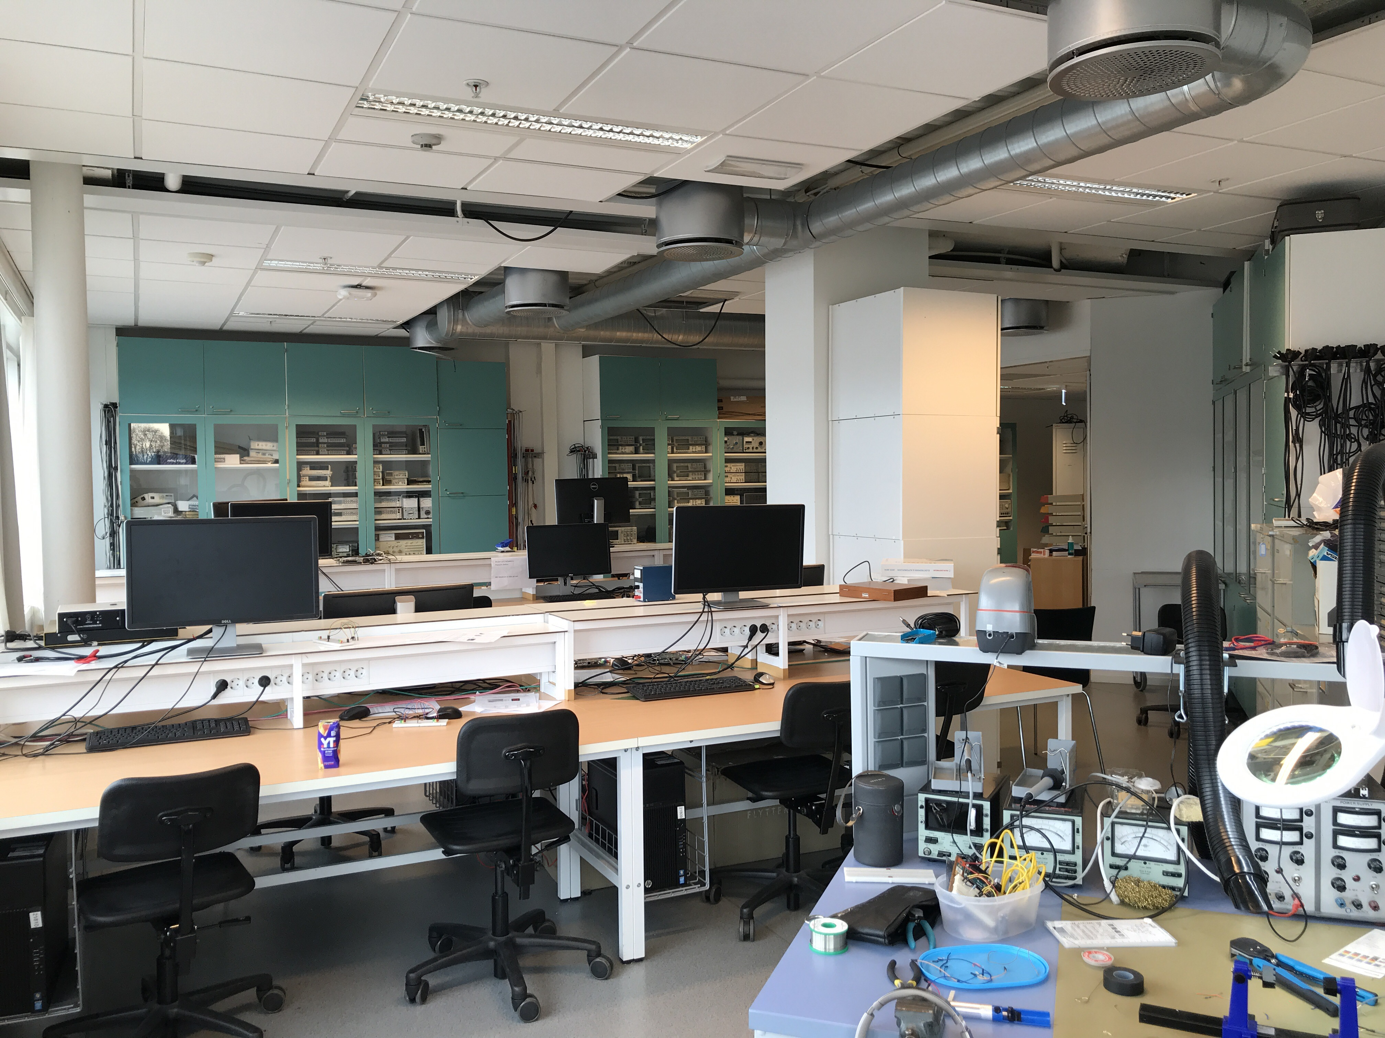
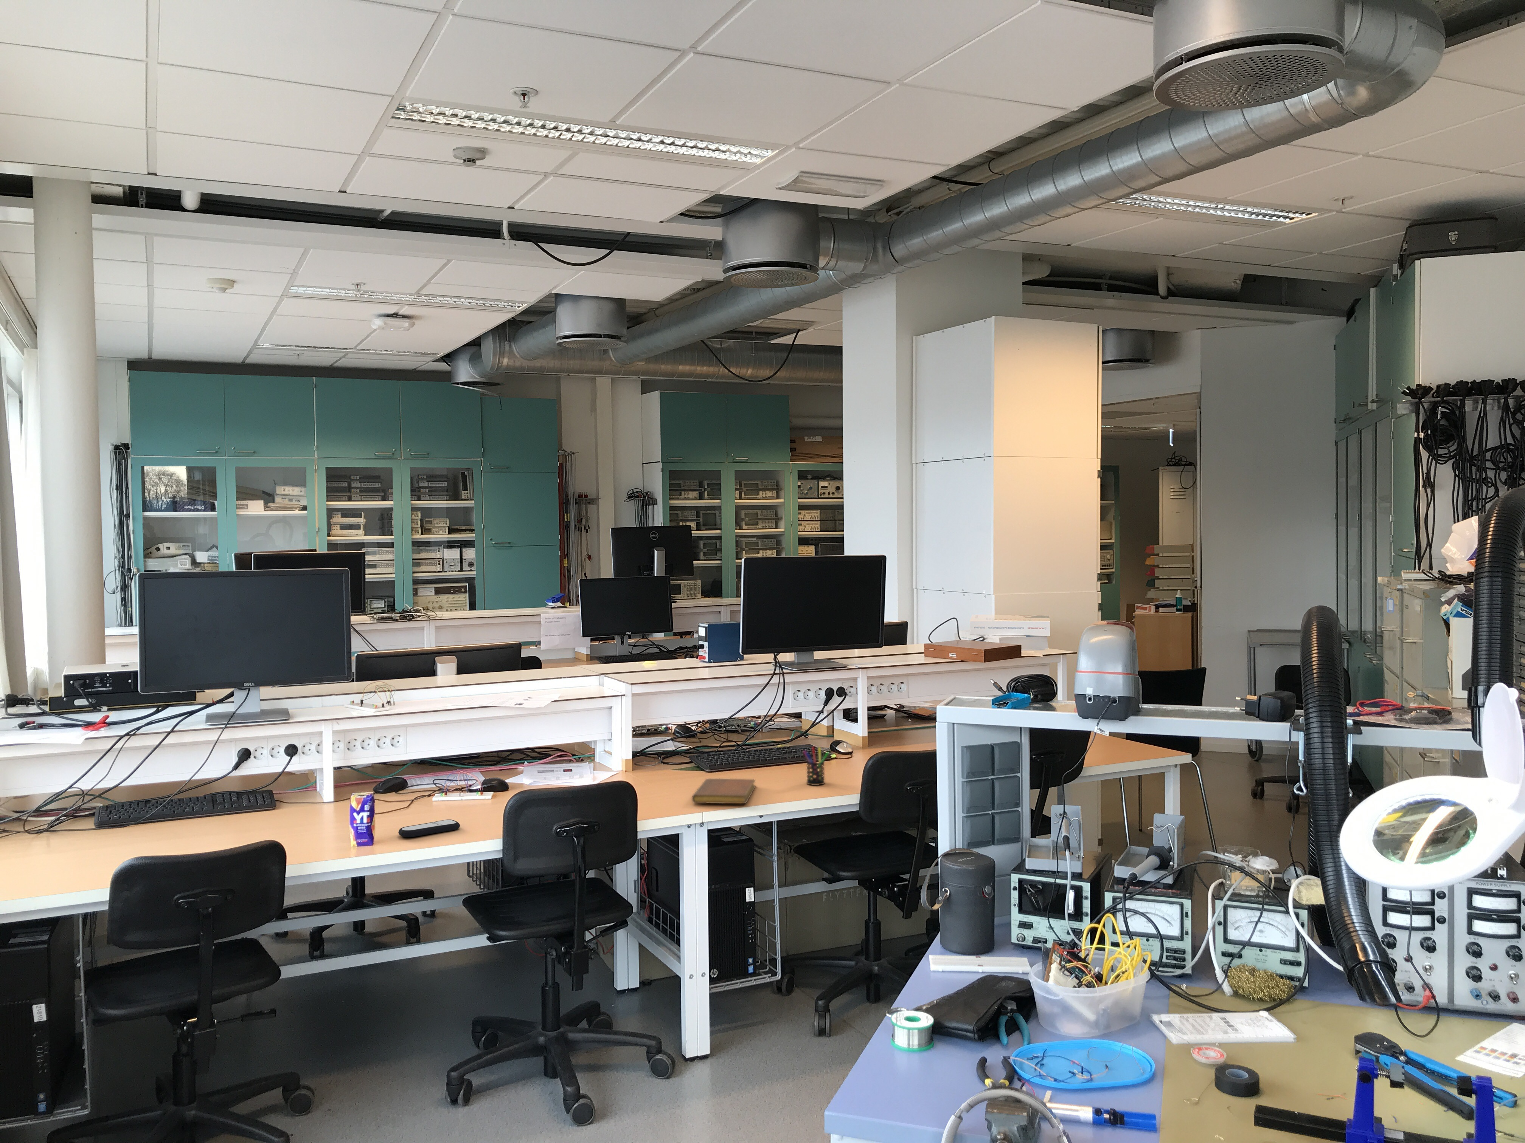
+ notebook [692,778,756,804]
+ pen holder [802,747,830,785]
+ remote control [397,819,460,838]
